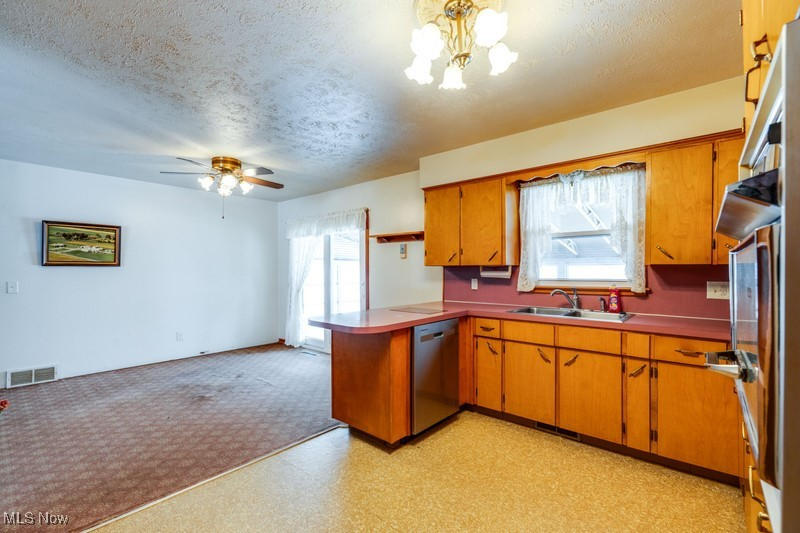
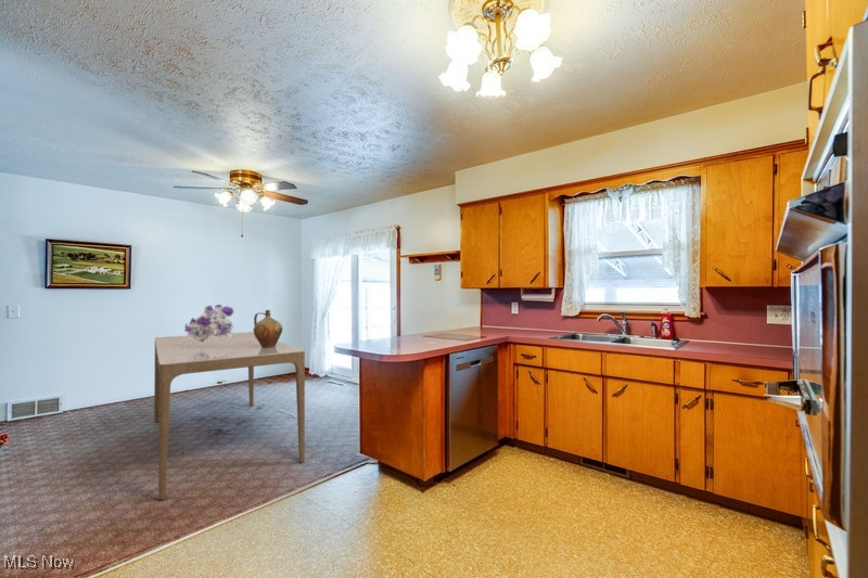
+ ceramic jug [253,309,283,348]
+ bouquet [183,304,235,343]
+ dining table [153,331,306,501]
